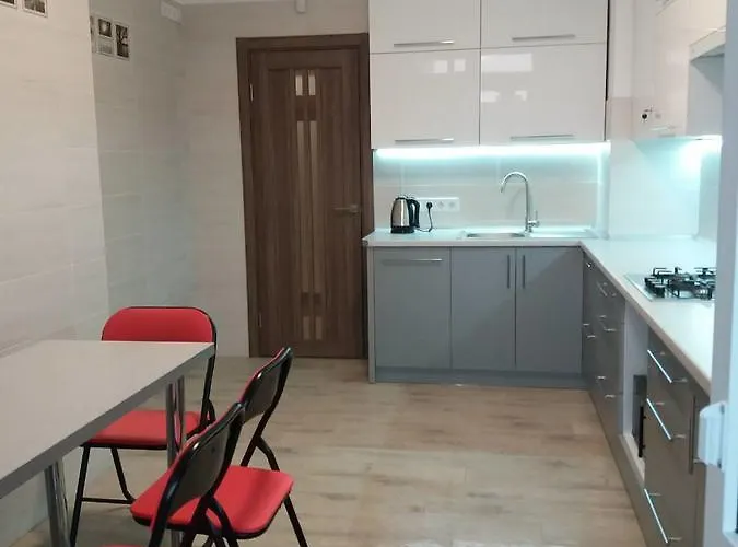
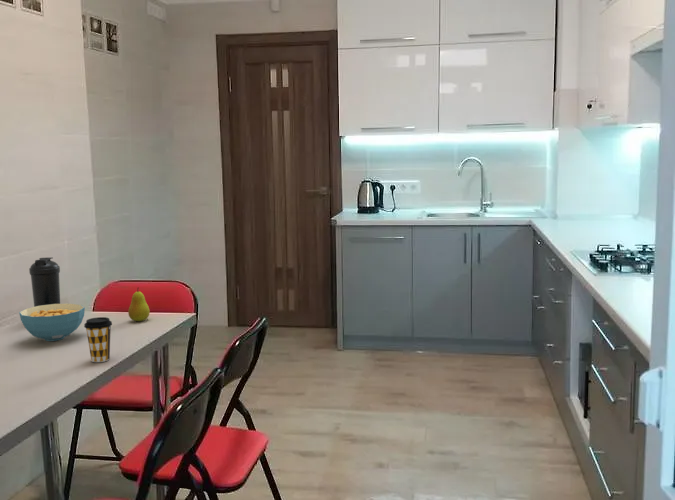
+ cereal bowl [18,303,86,342]
+ coffee cup [83,316,113,363]
+ fruit [127,286,151,322]
+ water bottle [28,256,61,307]
